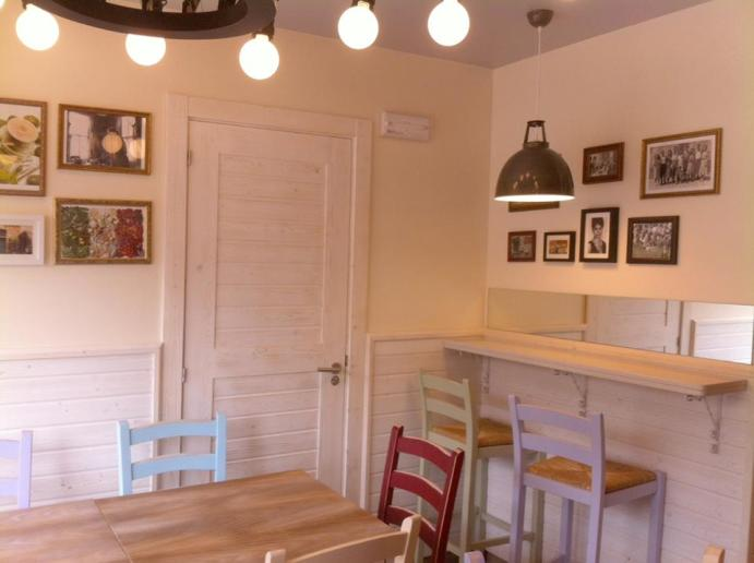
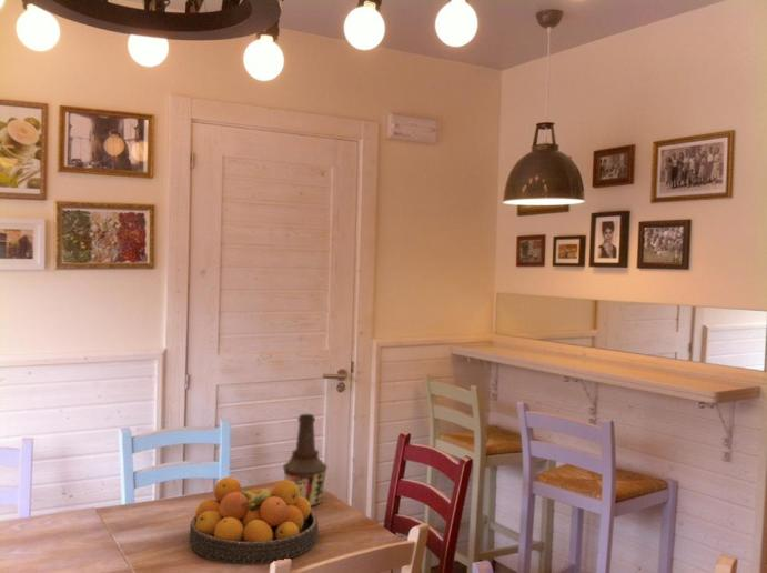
+ fruit bowl [189,476,320,566]
+ bottle [282,413,329,507]
